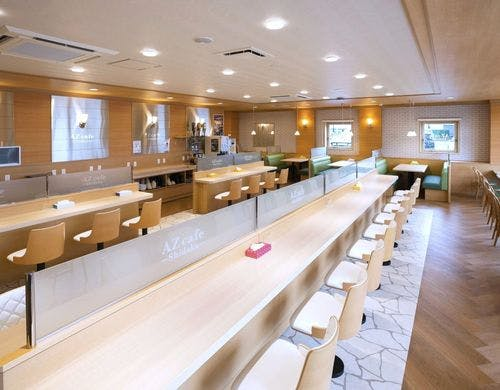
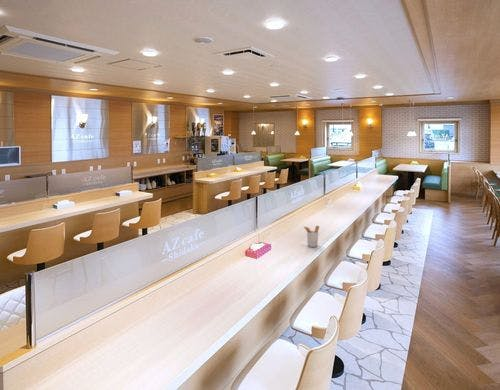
+ utensil holder [302,225,320,248]
